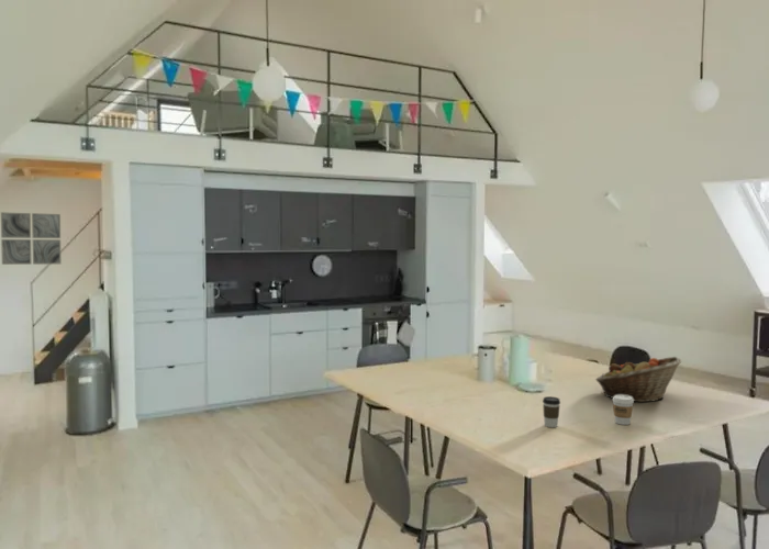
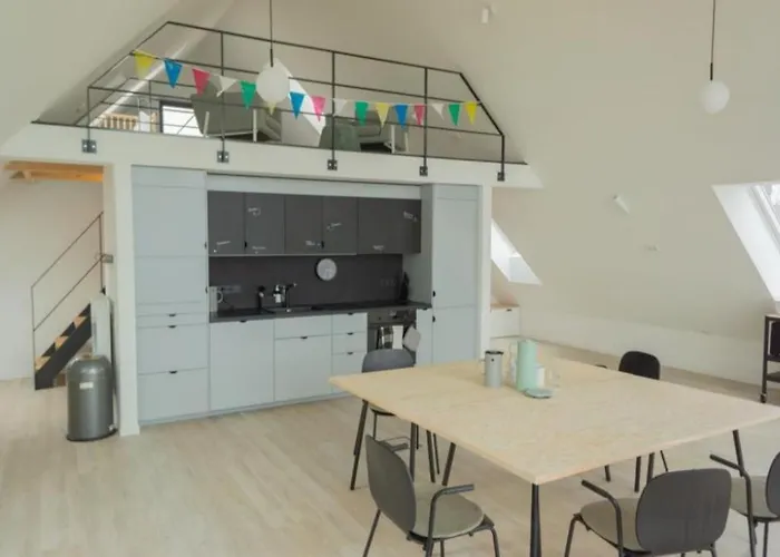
- wall art [0,211,63,266]
- coffee cup [542,395,561,428]
- fruit basket [594,356,682,403]
- coffee cup [612,395,635,426]
